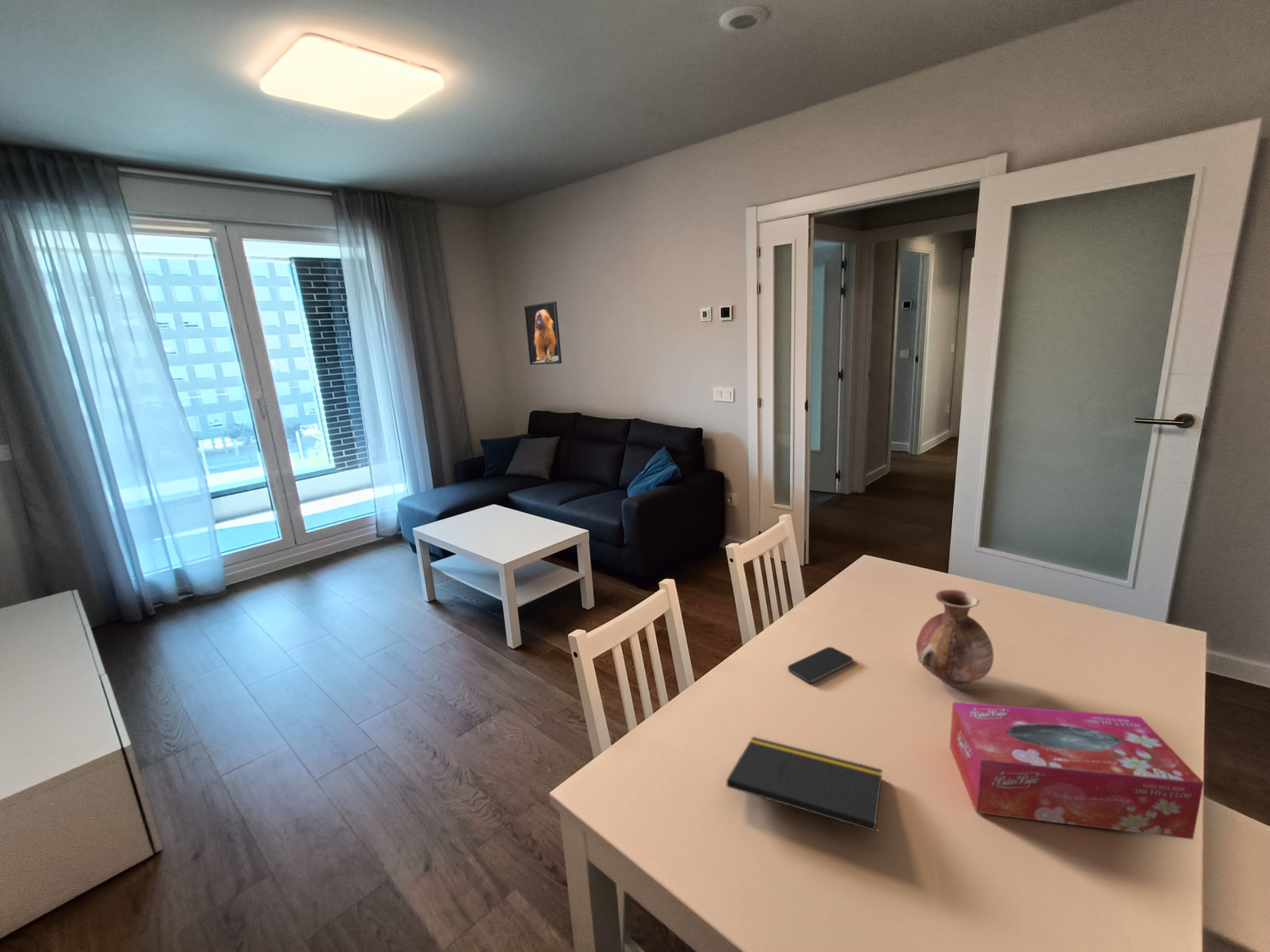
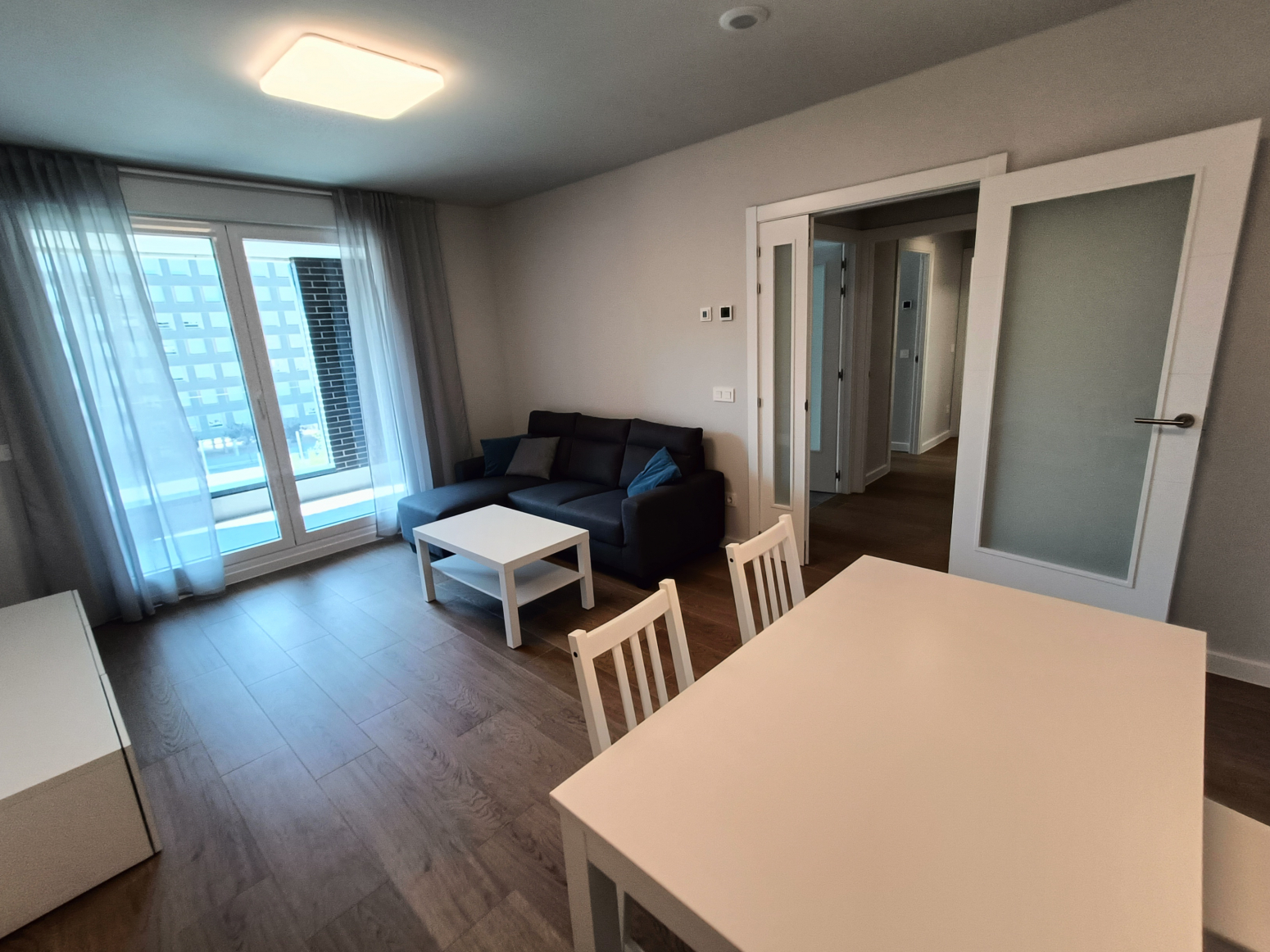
- notepad [726,736,882,850]
- vase [915,589,995,687]
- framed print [524,301,562,365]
- smartphone [787,646,854,683]
- tissue box [949,700,1204,841]
